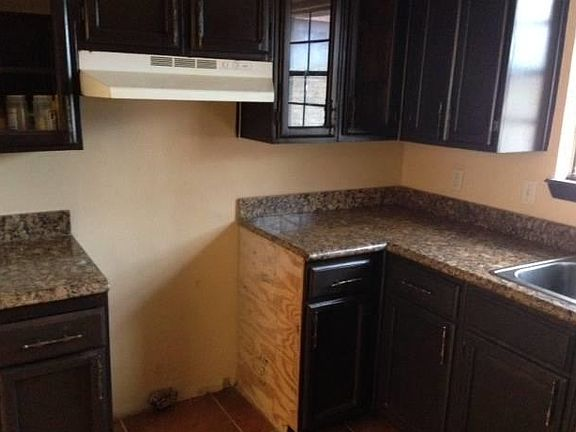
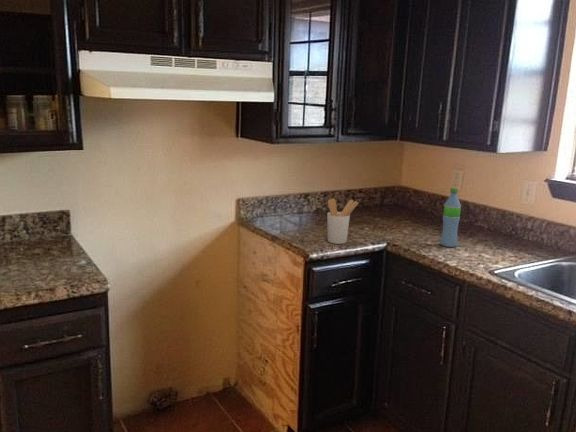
+ water bottle [439,187,462,248]
+ utensil holder [326,197,359,245]
